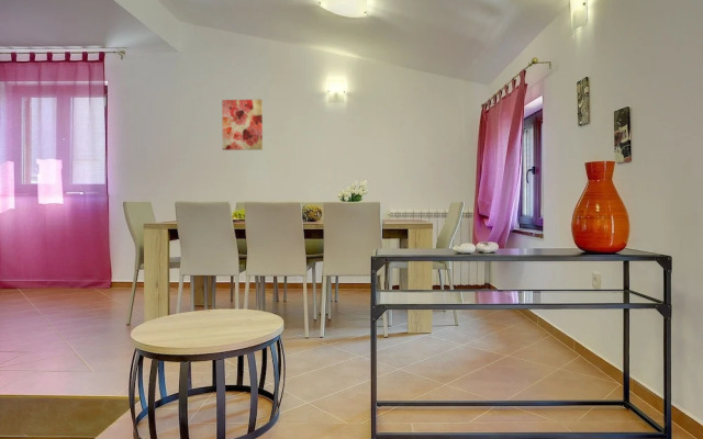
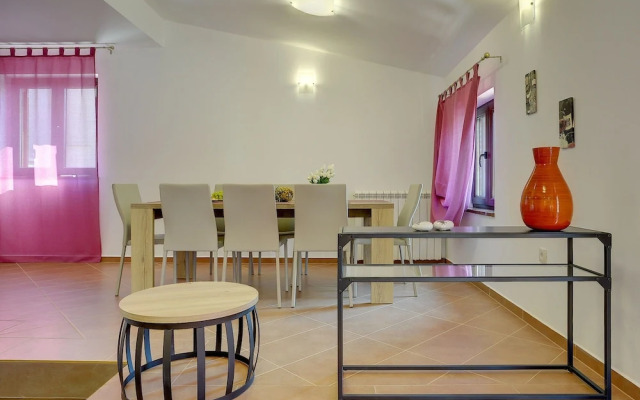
- wall art [221,99,264,151]
